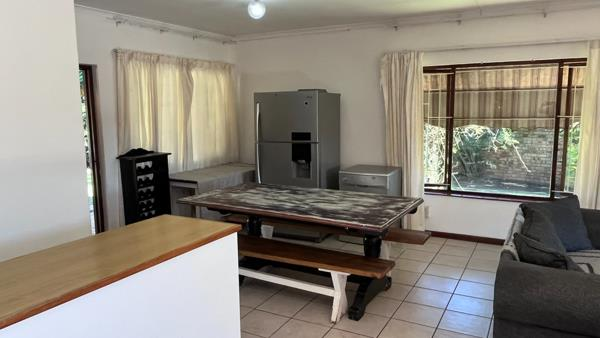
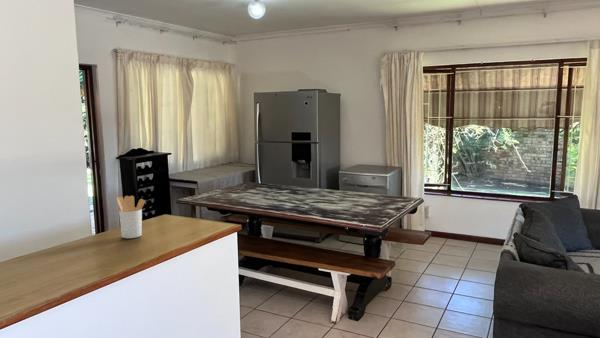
+ utensil holder [116,195,146,239]
